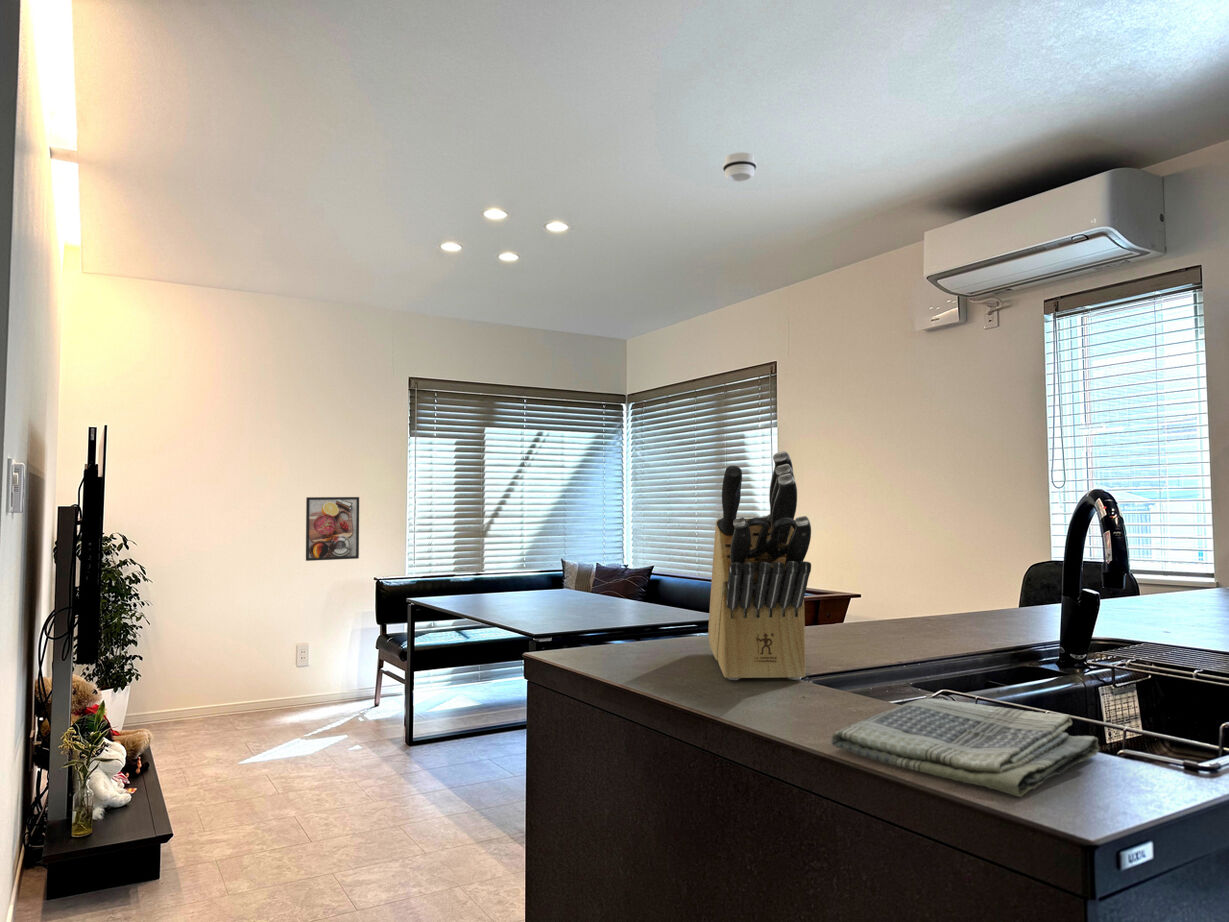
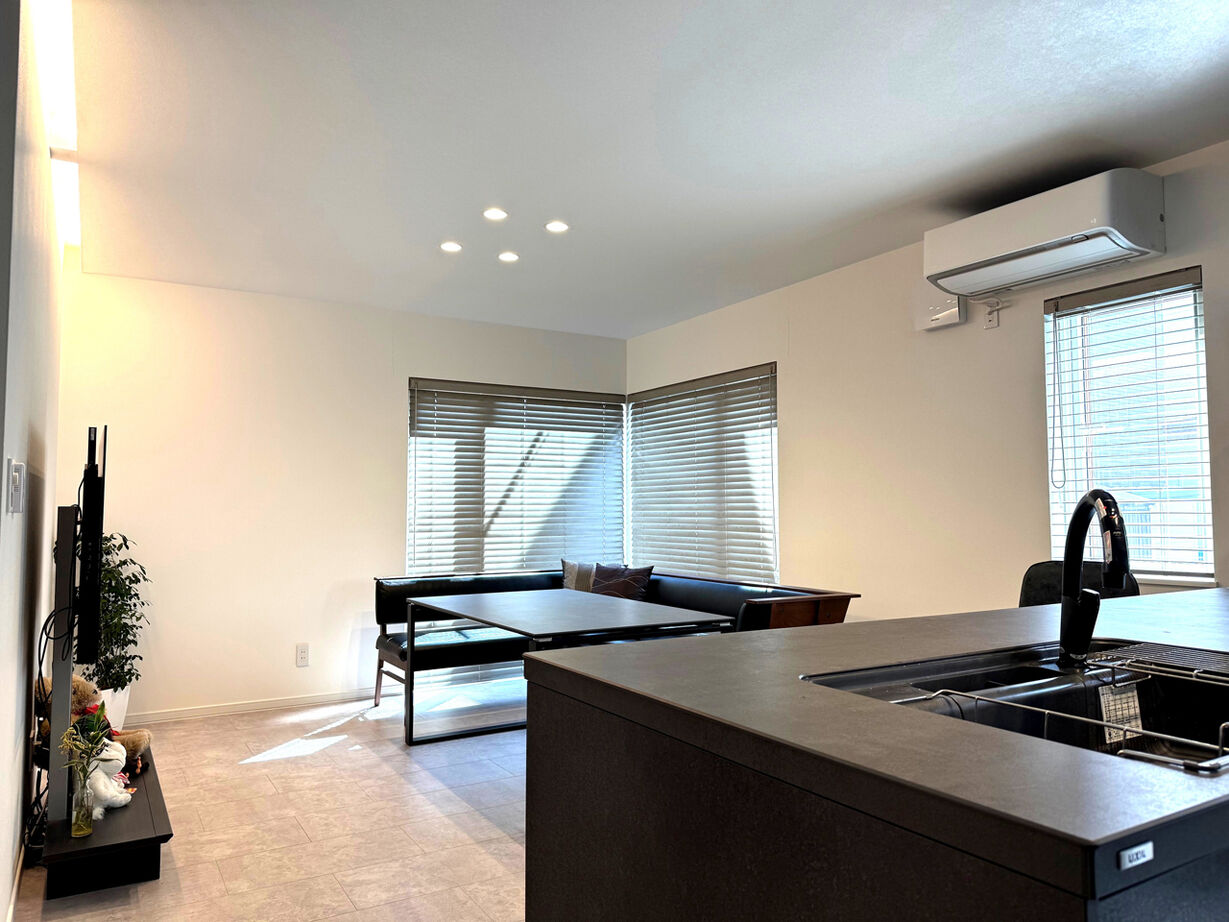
- knife block [707,450,812,681]
- smoke detector [722,152,757,183]
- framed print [305,496,360,562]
- dish towel [830,697,1101,798]
